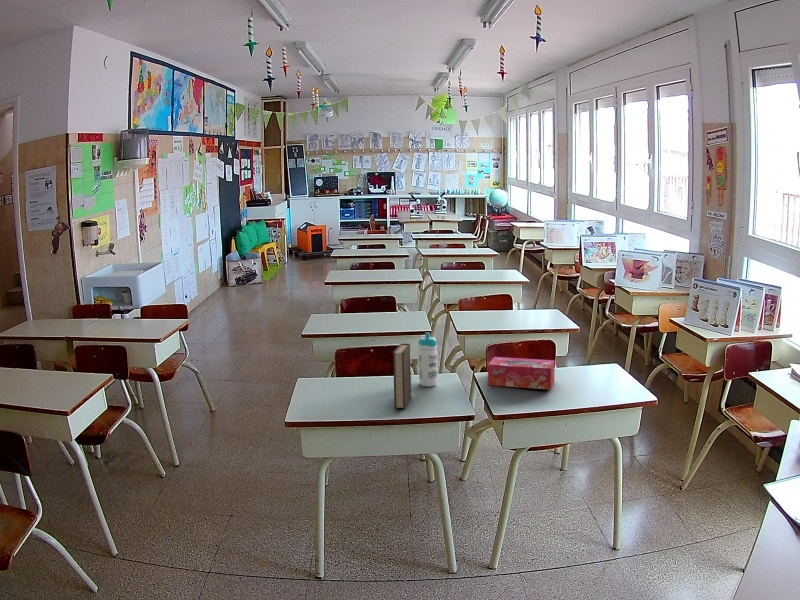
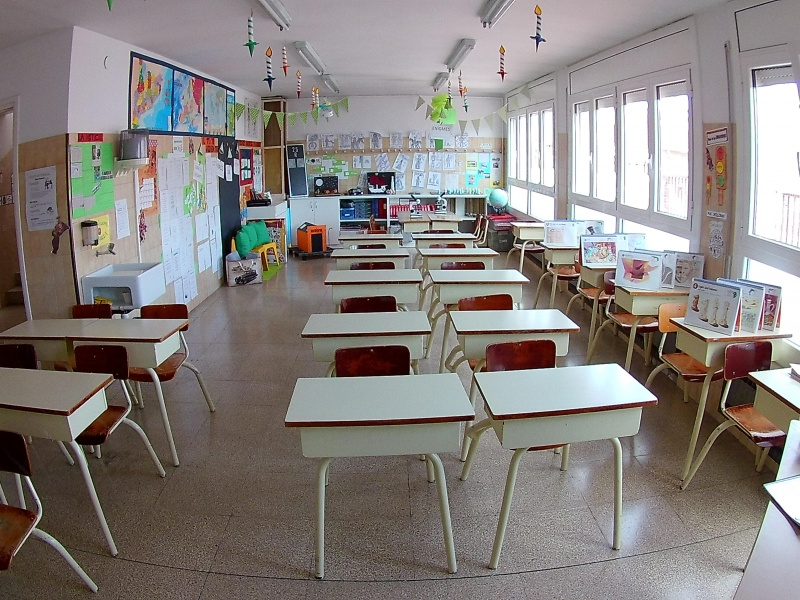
- tissue box [487,356,556,391]
- book [392,343,412,410]
- water bottle [417,332,439,387]
